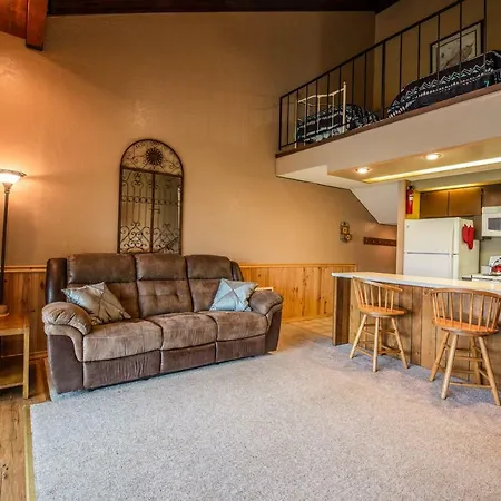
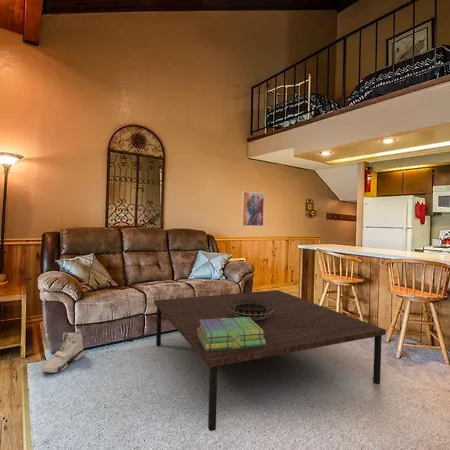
+ decorative bowl [228,299,274,320]
+ sneaker [41,329,85,374]
+ wall art [240,191,265,227]
+ coffee table [154,289,387,432]
+ stack of books [197,317,266,351]
